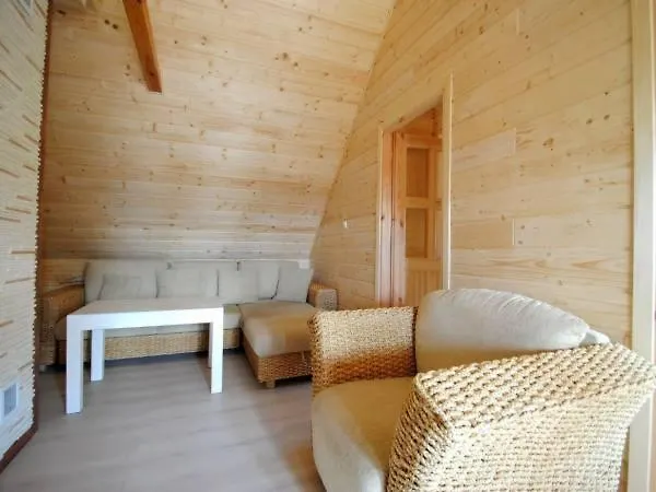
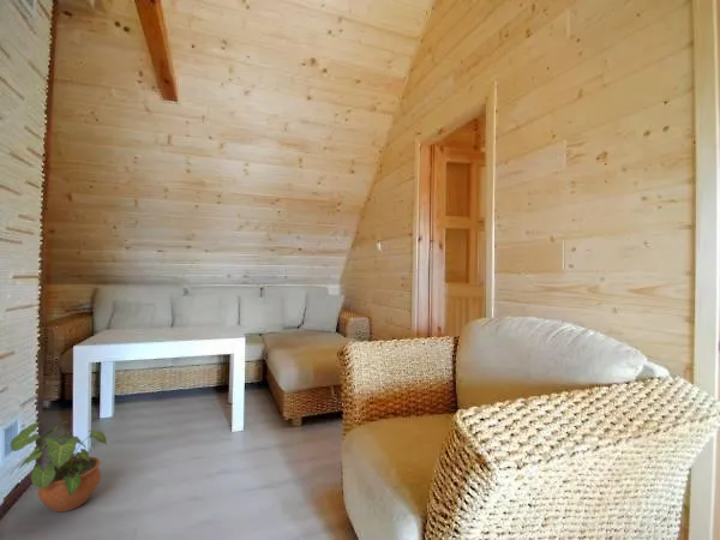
+ potted plant [10,420,108,514]
